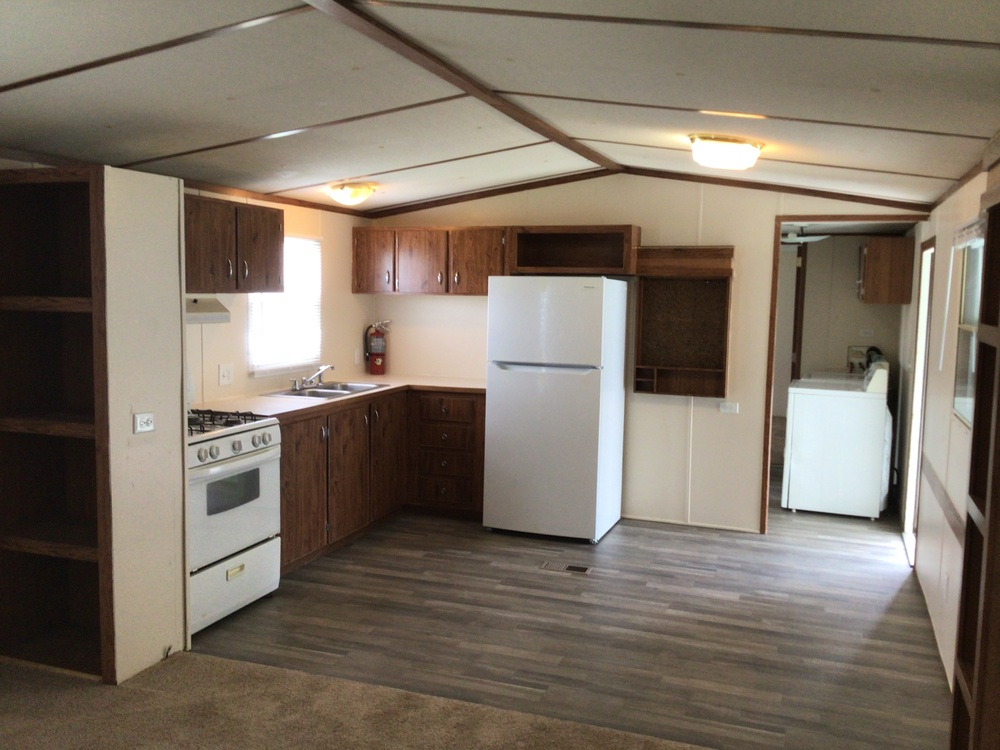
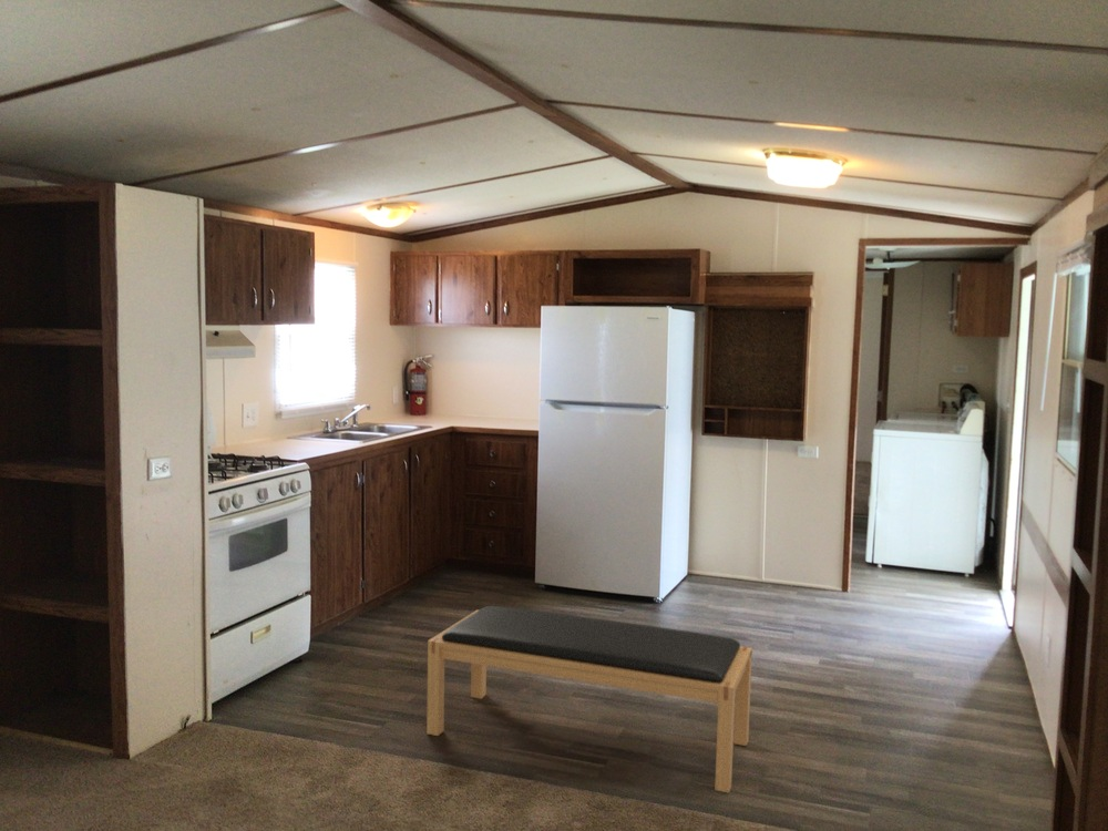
+ bench [425,605,753,793]
